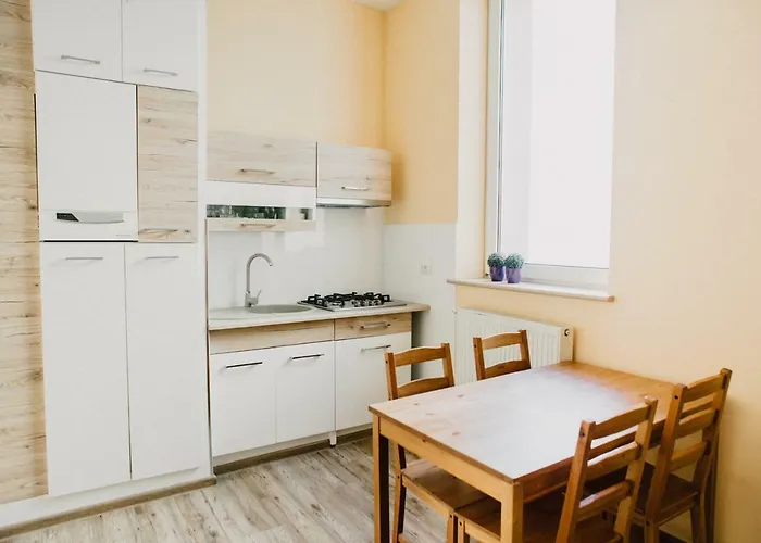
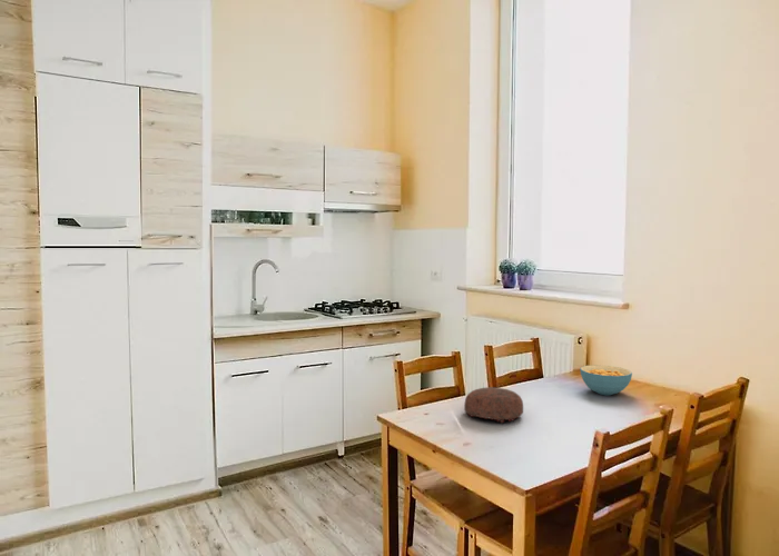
+ decorative bowl [463,386,524,424]
+ cereal bowl [579,364,633,396]
